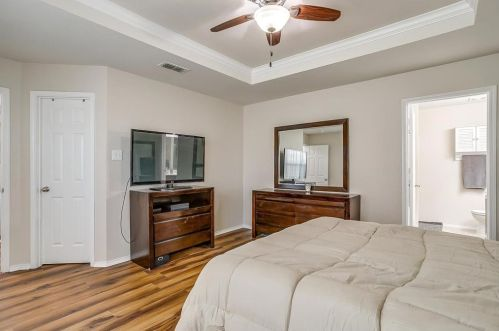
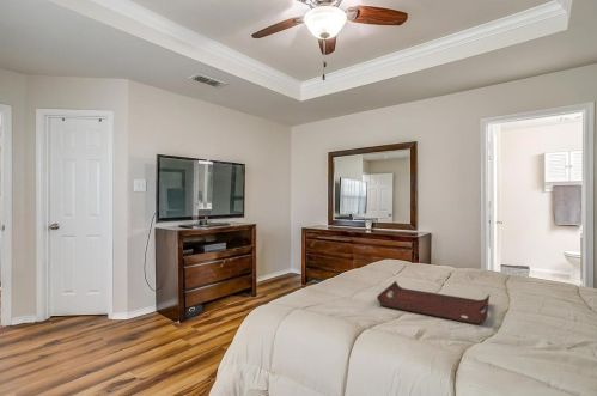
+ serving tray [376,280,491,325]
